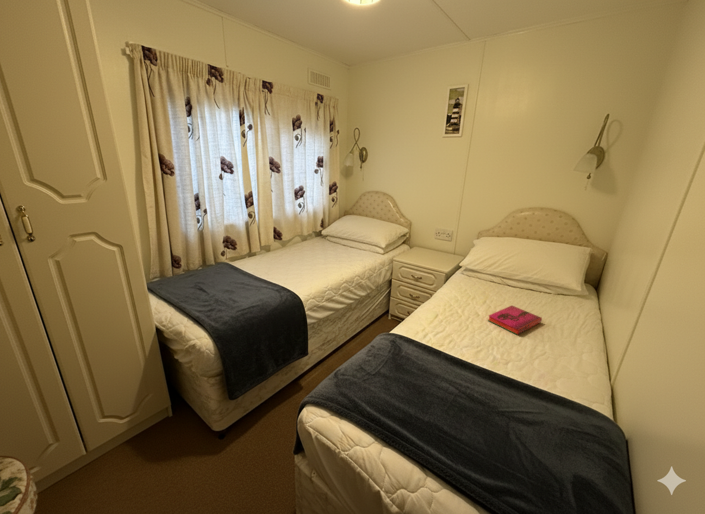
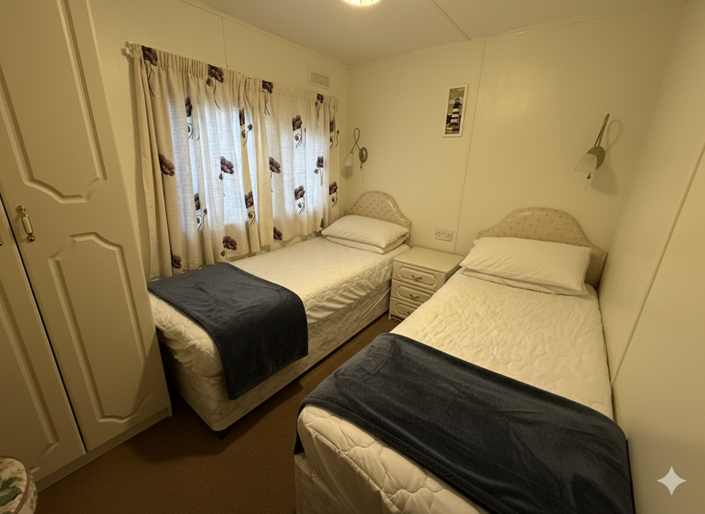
- hardback book [487,304,543,336]
